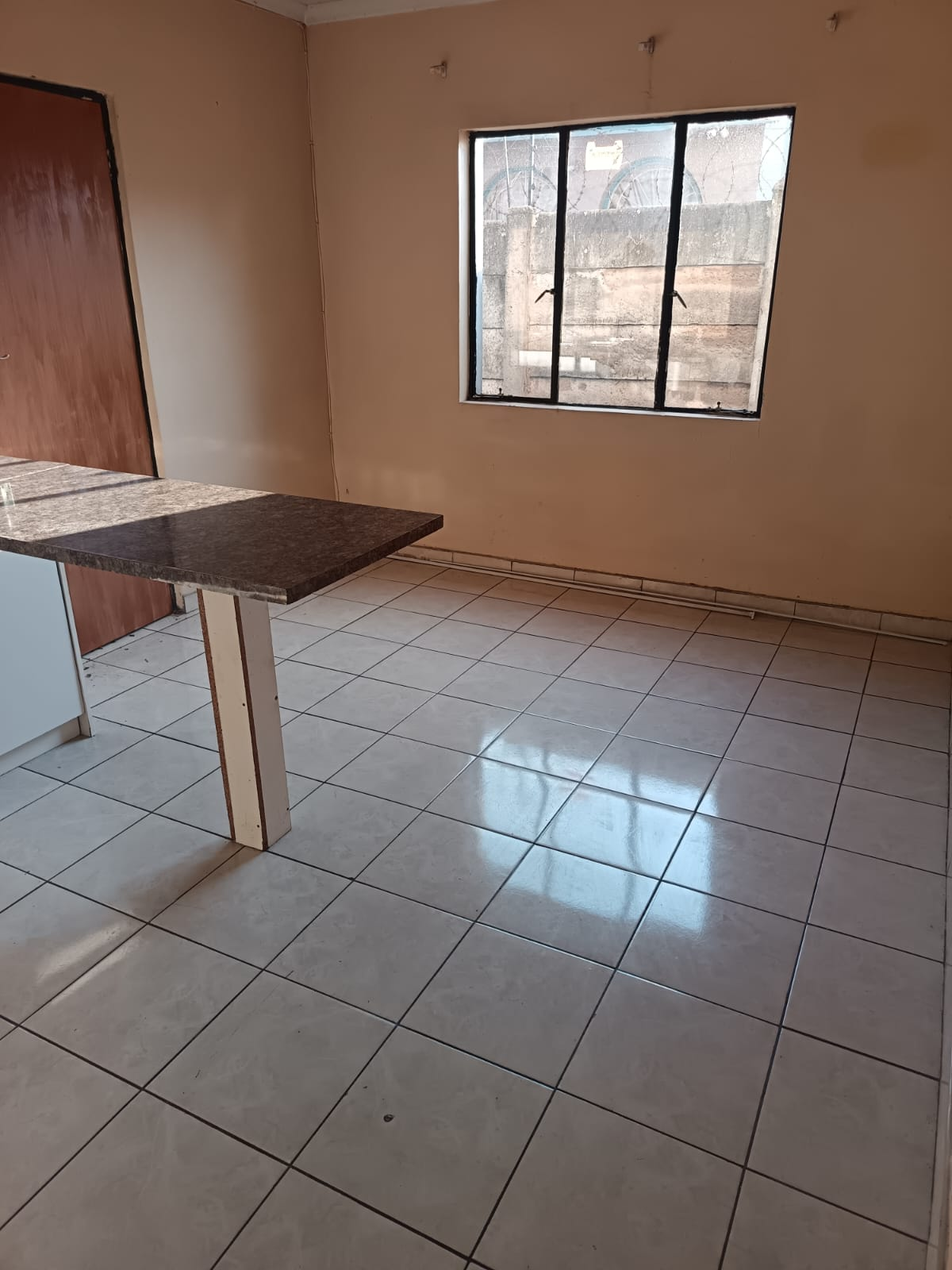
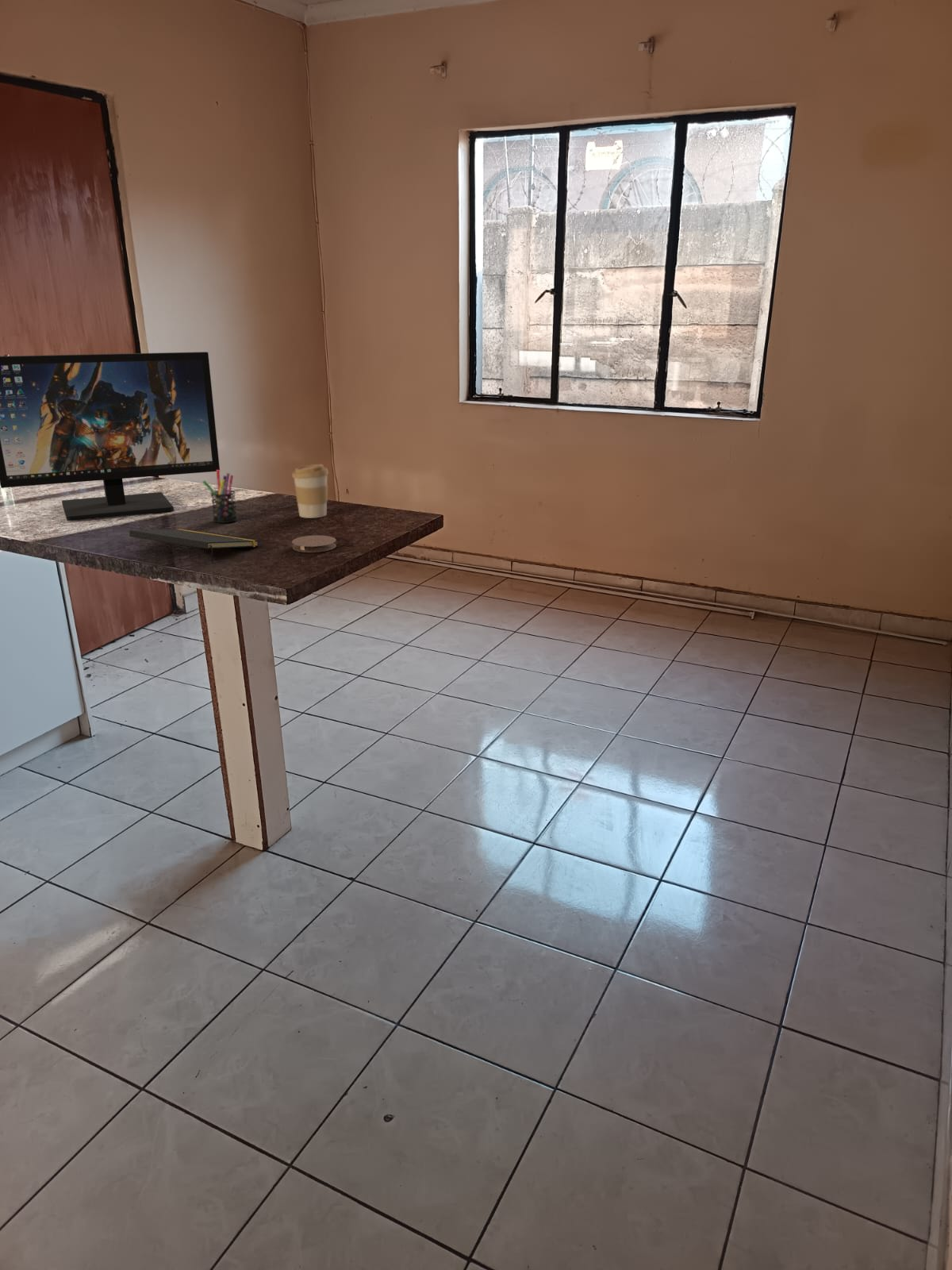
+ coffee cup [291,464,329,519]
+ computer monitor [0,351,221,521]
+ notepad [129,529,259,564]
+ coaster [291,534,337,553]
+ pen holder [202,470,239,524]
